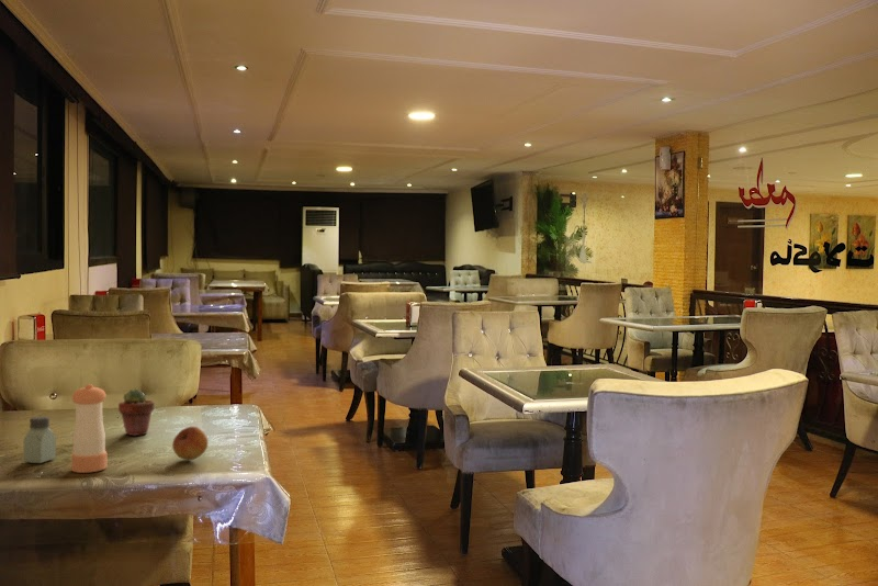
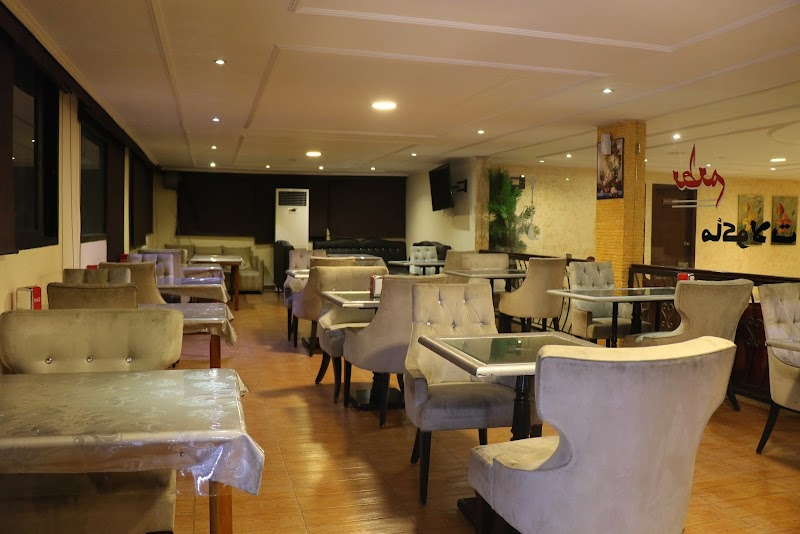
- potted succulent [117,388,156,437]
- pepper shaker [70,383,108,474]
- fruit [171,426,209,461]
- saltshaker [23,416,57,464]
